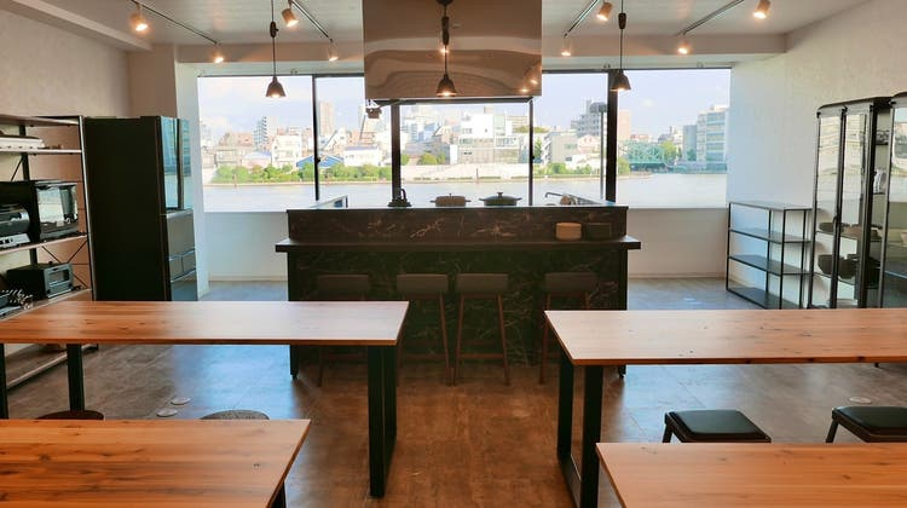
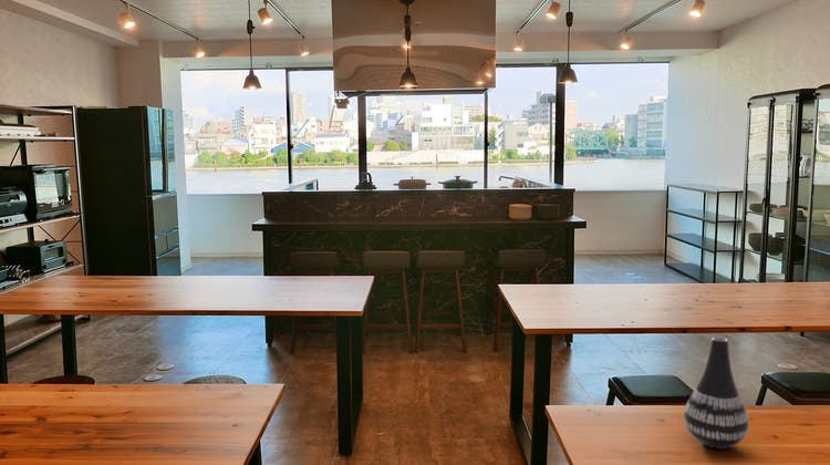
+ vase [683,337,750,451]
